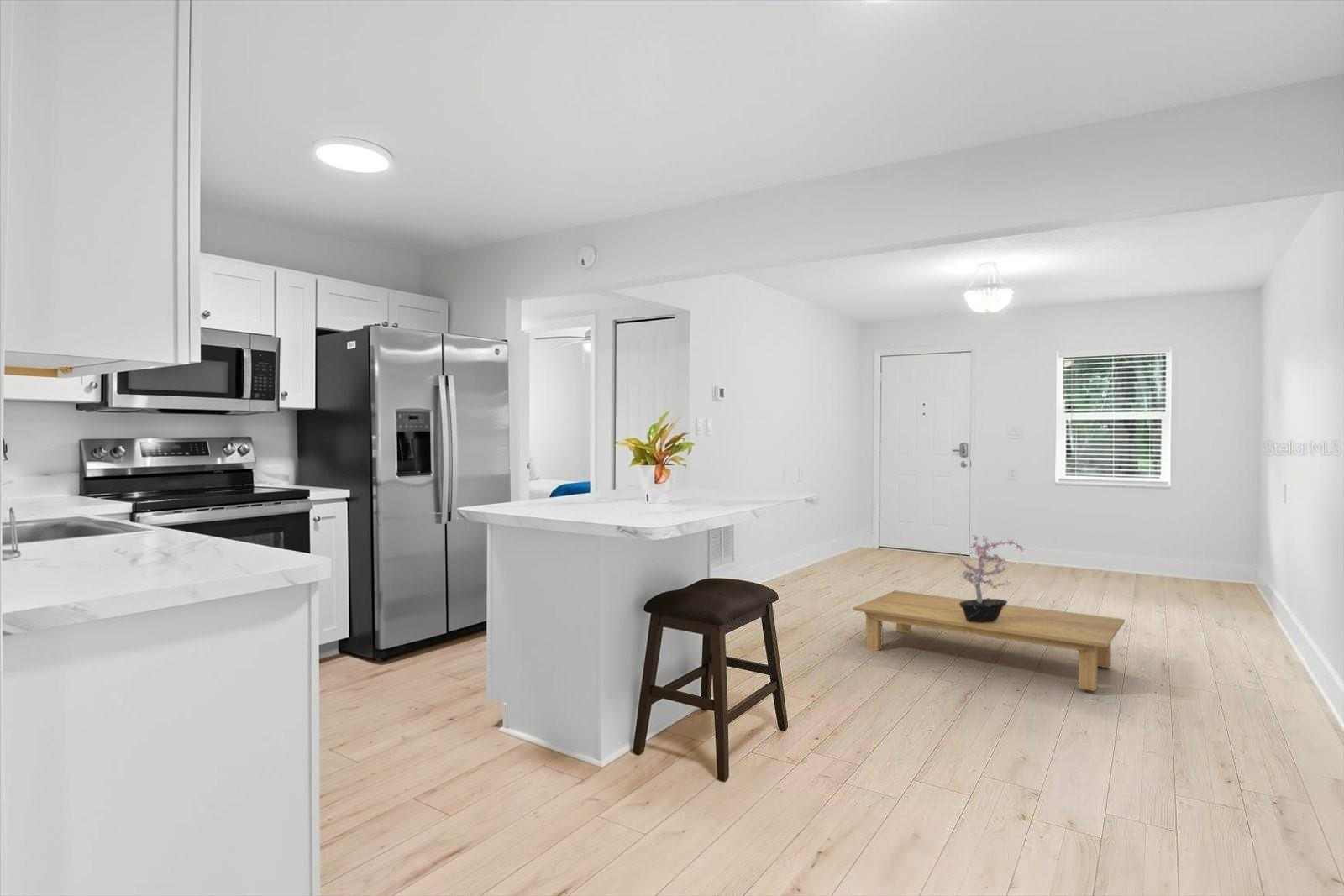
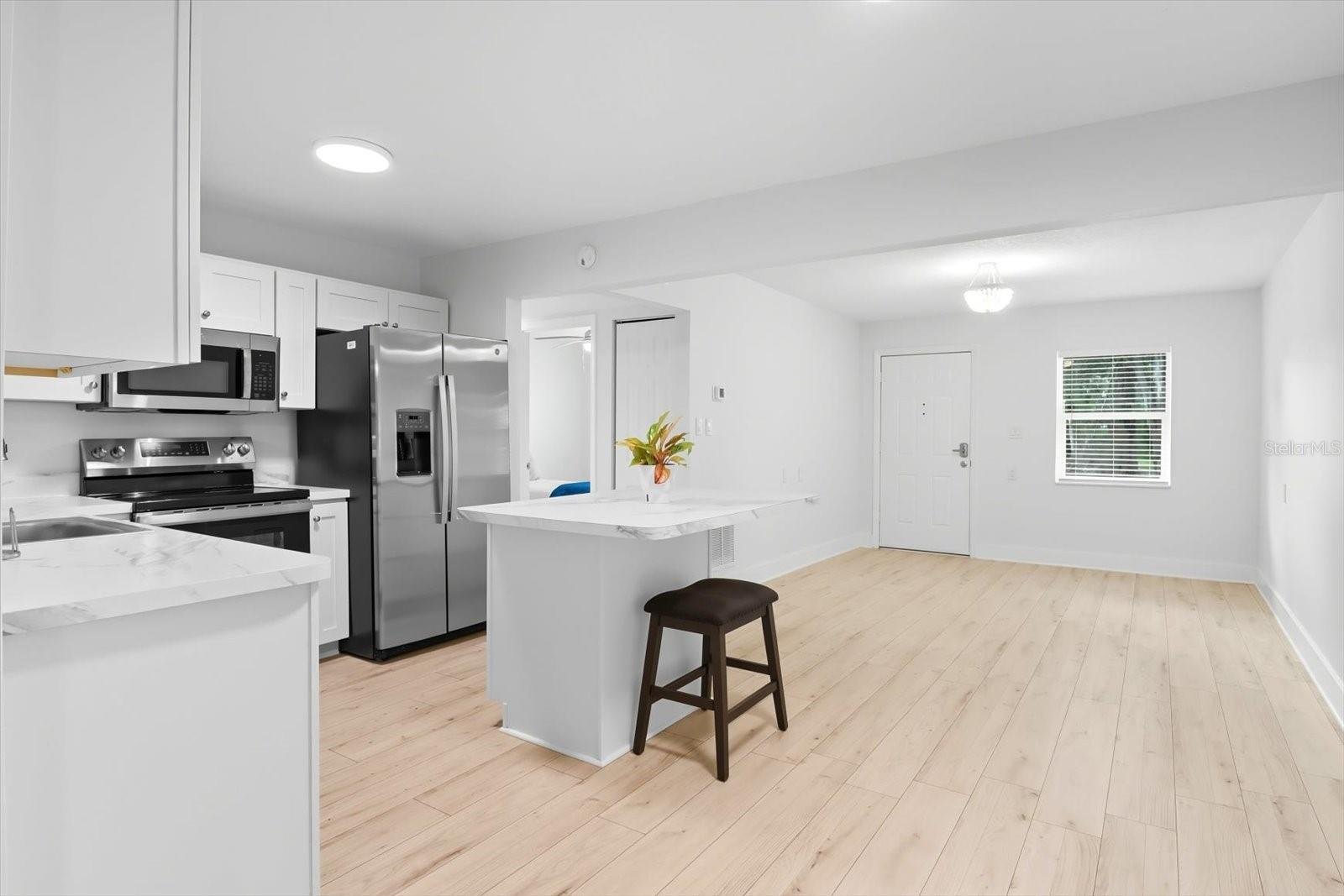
- coffee table [853,589,1126,692]
- potted plant [956,533,1026,622]
